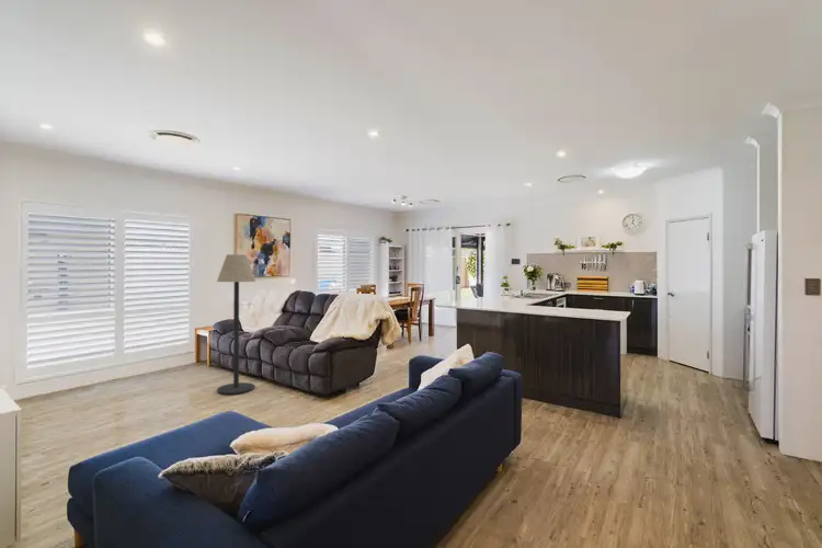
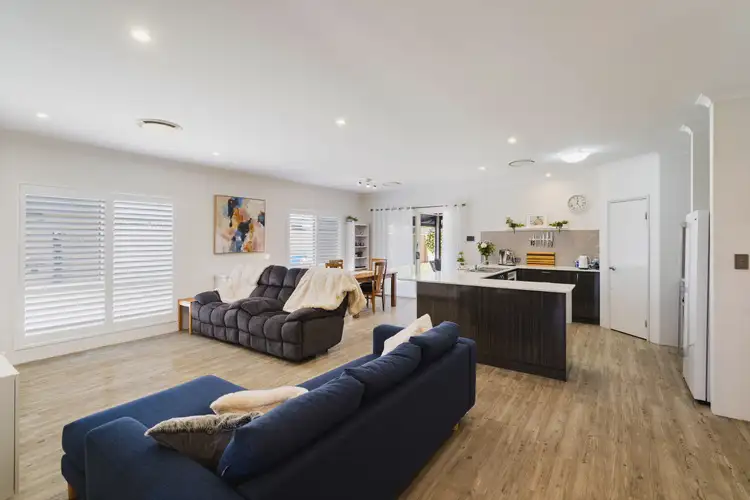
- floor lamp [216,253,256,396]
